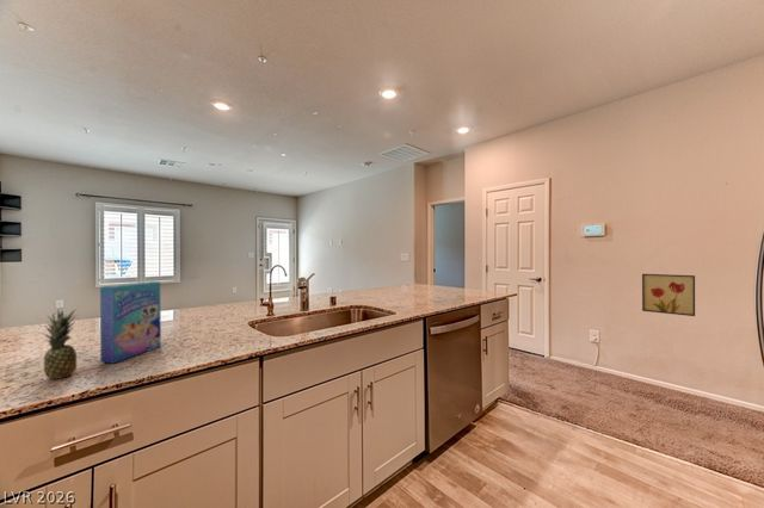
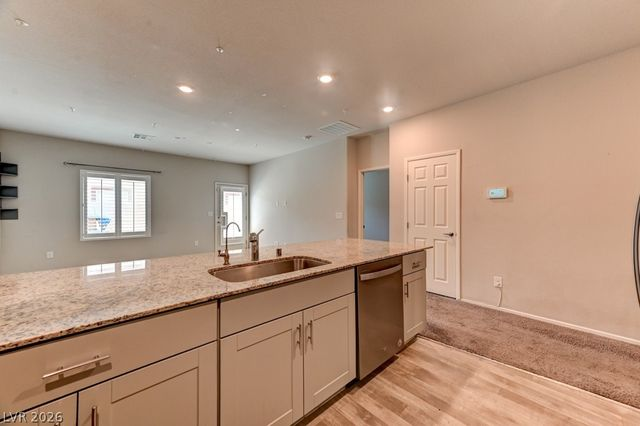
- wall art [641,273,696,317]
- cereal box [99,280,162,364]
- fruit [38,308,79,380]
